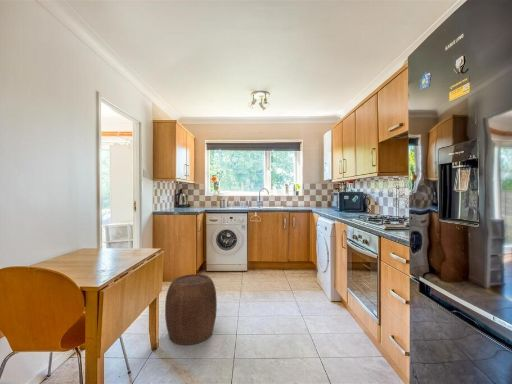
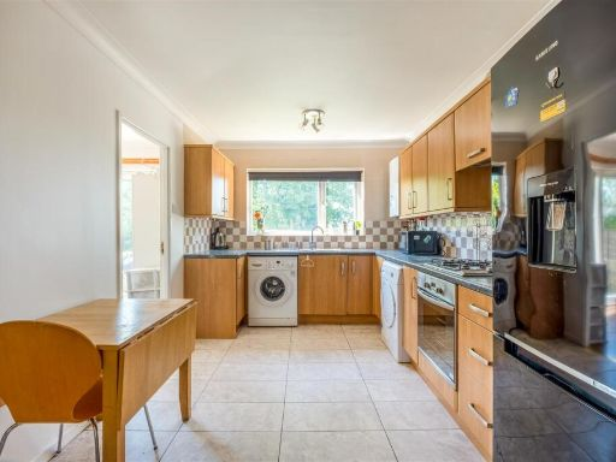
- stool [164,273,218,346]
